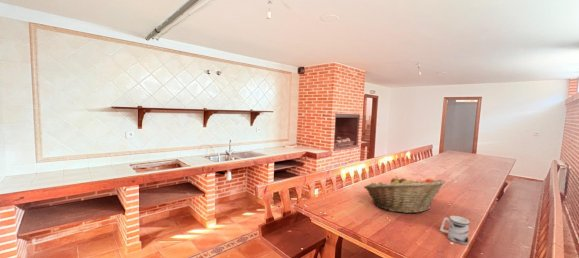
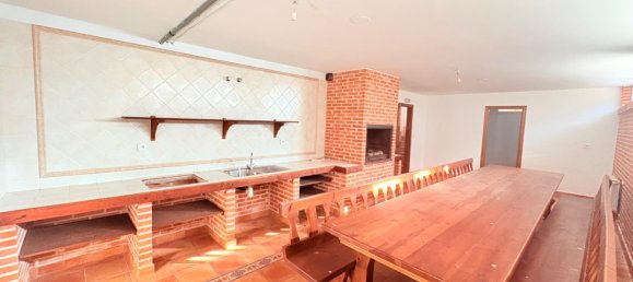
- mug [439,215,470,245]
- fruit basket [363,175,447,214]
